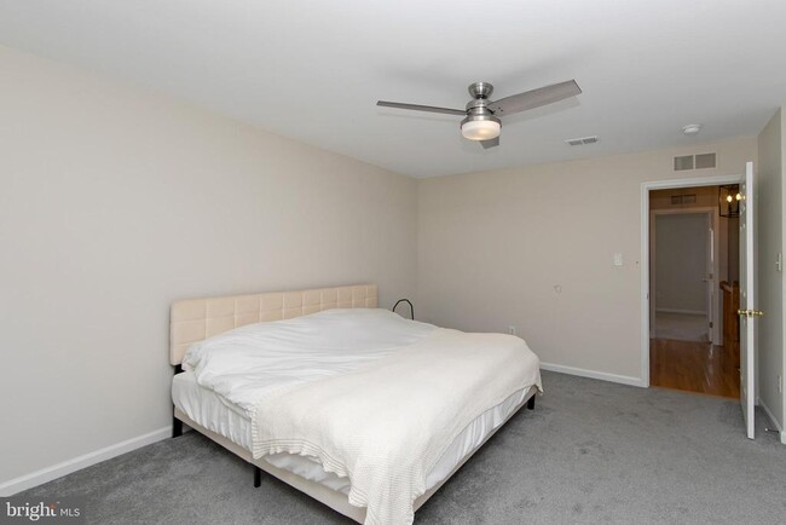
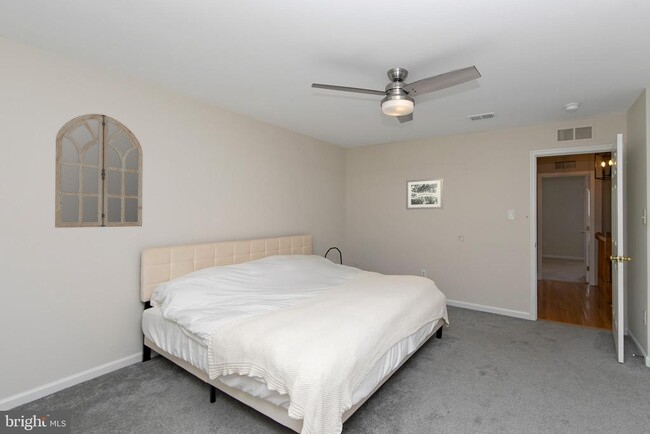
+ wall art [405,177,444,211]
+ home mirror [54,113,144,229]
